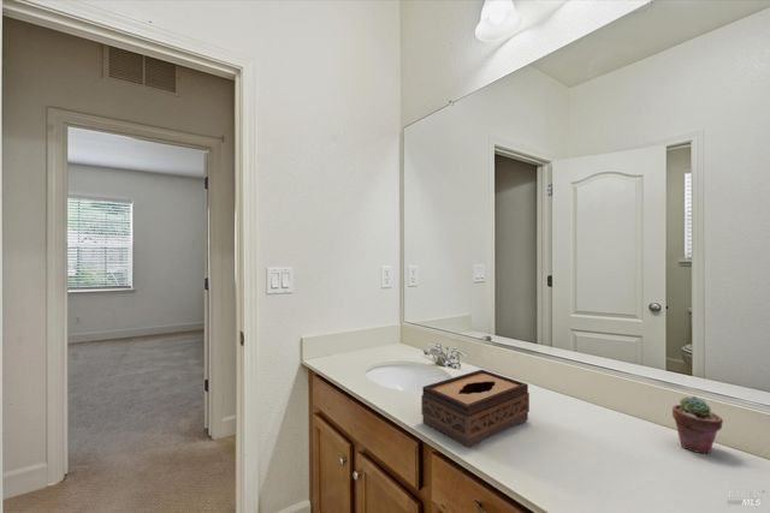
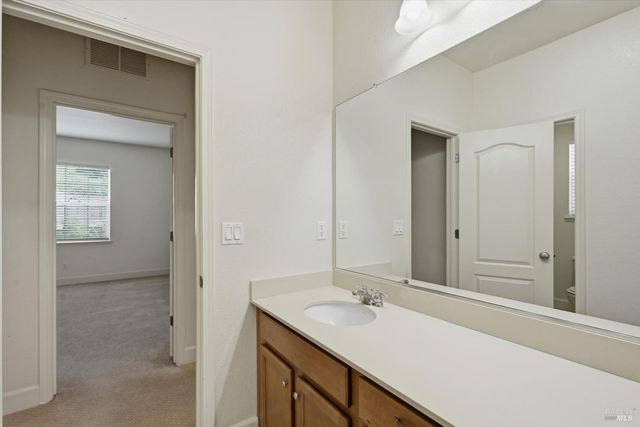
- potted succulent [671,395,724,454]
- tissue box [420,369,531,449]
